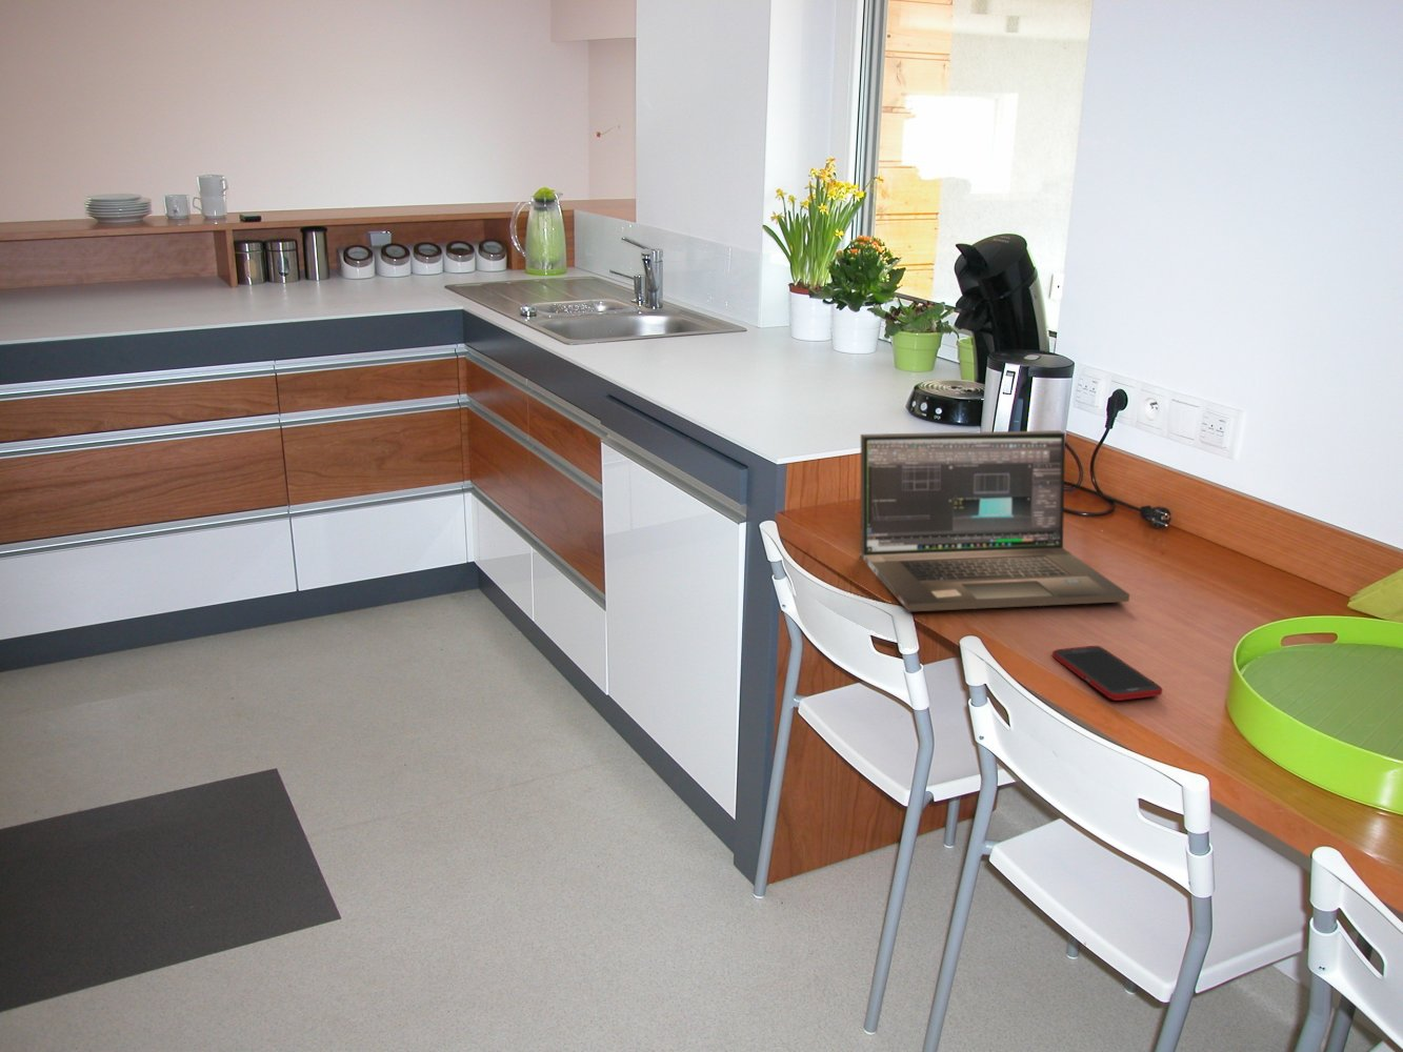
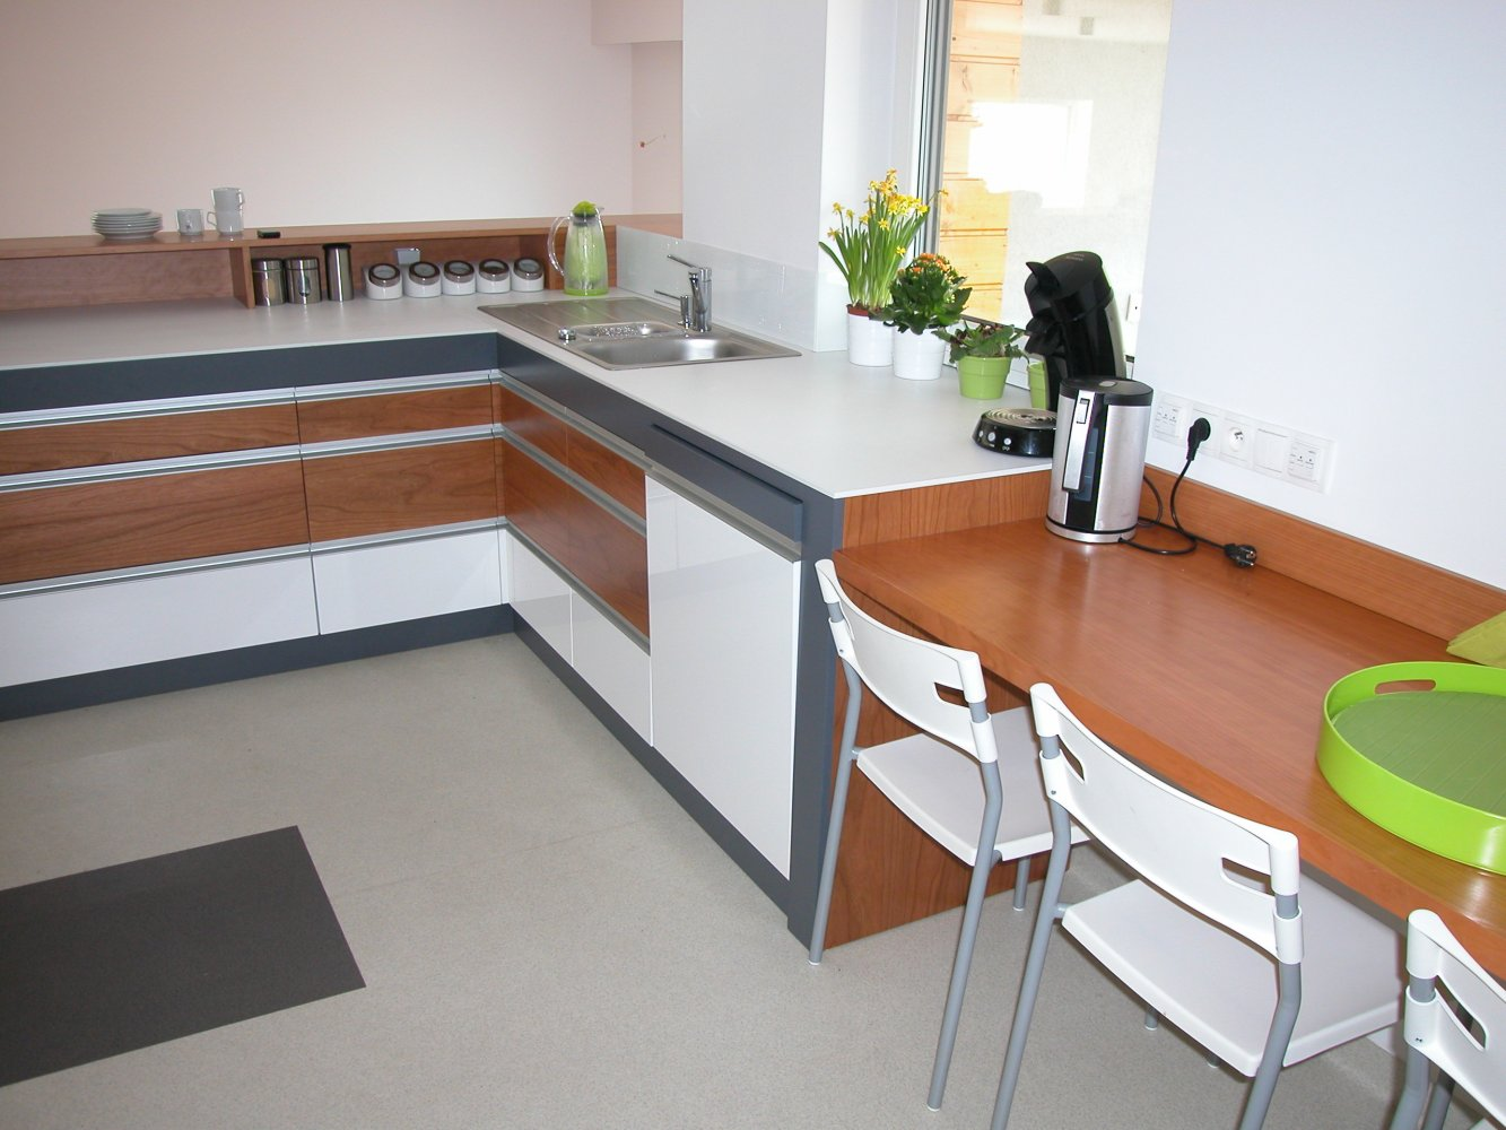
- laptop [859,429,1130,612]
- cell phone [1051,645,1163,702]
